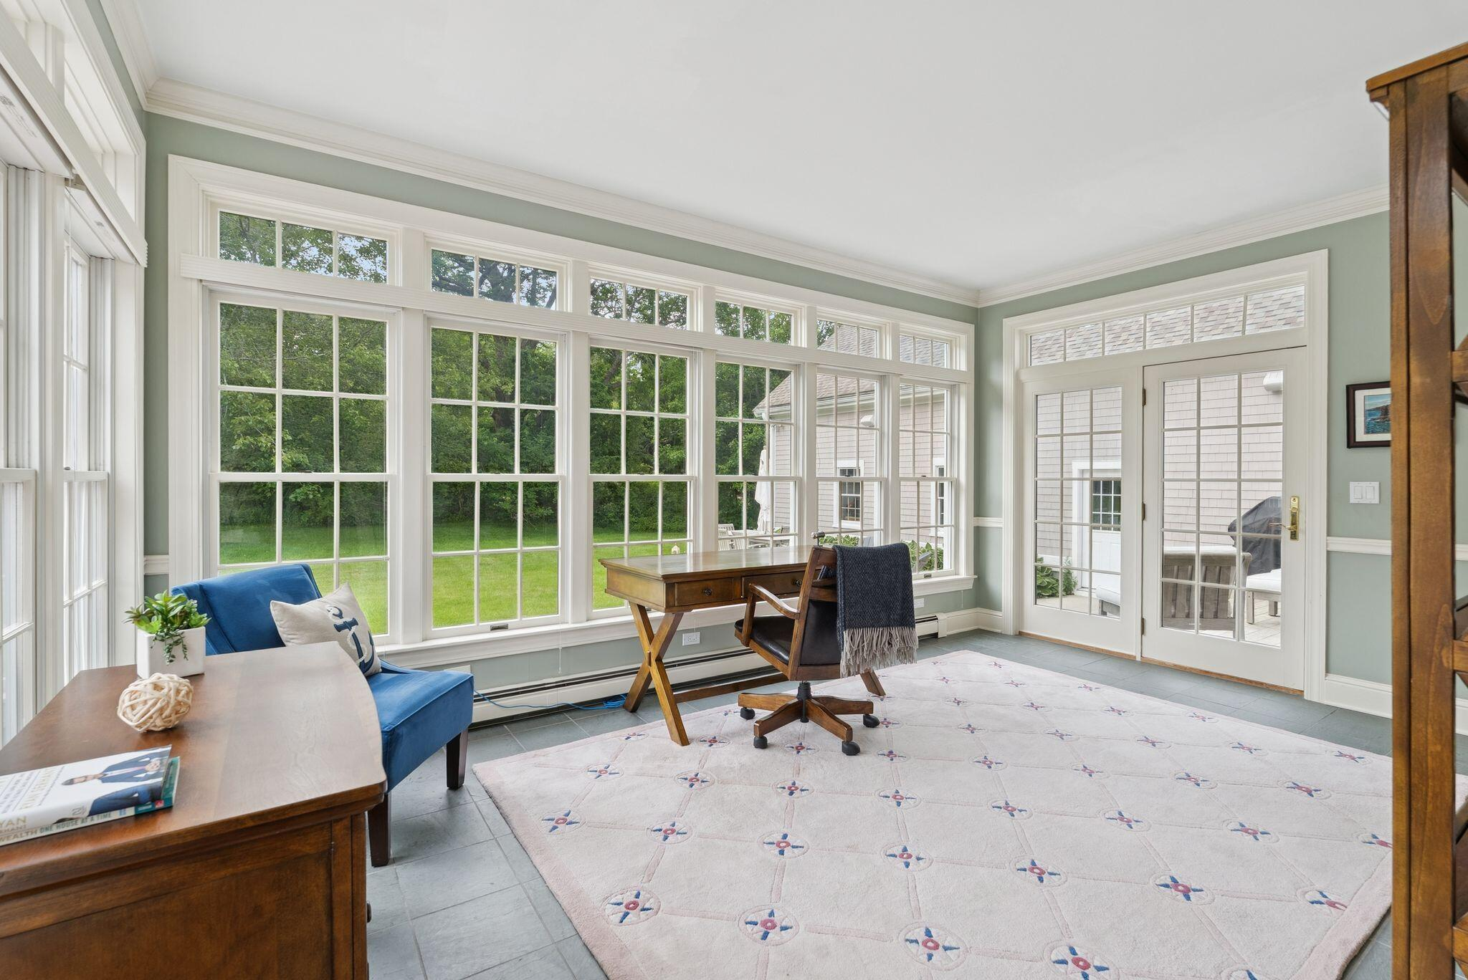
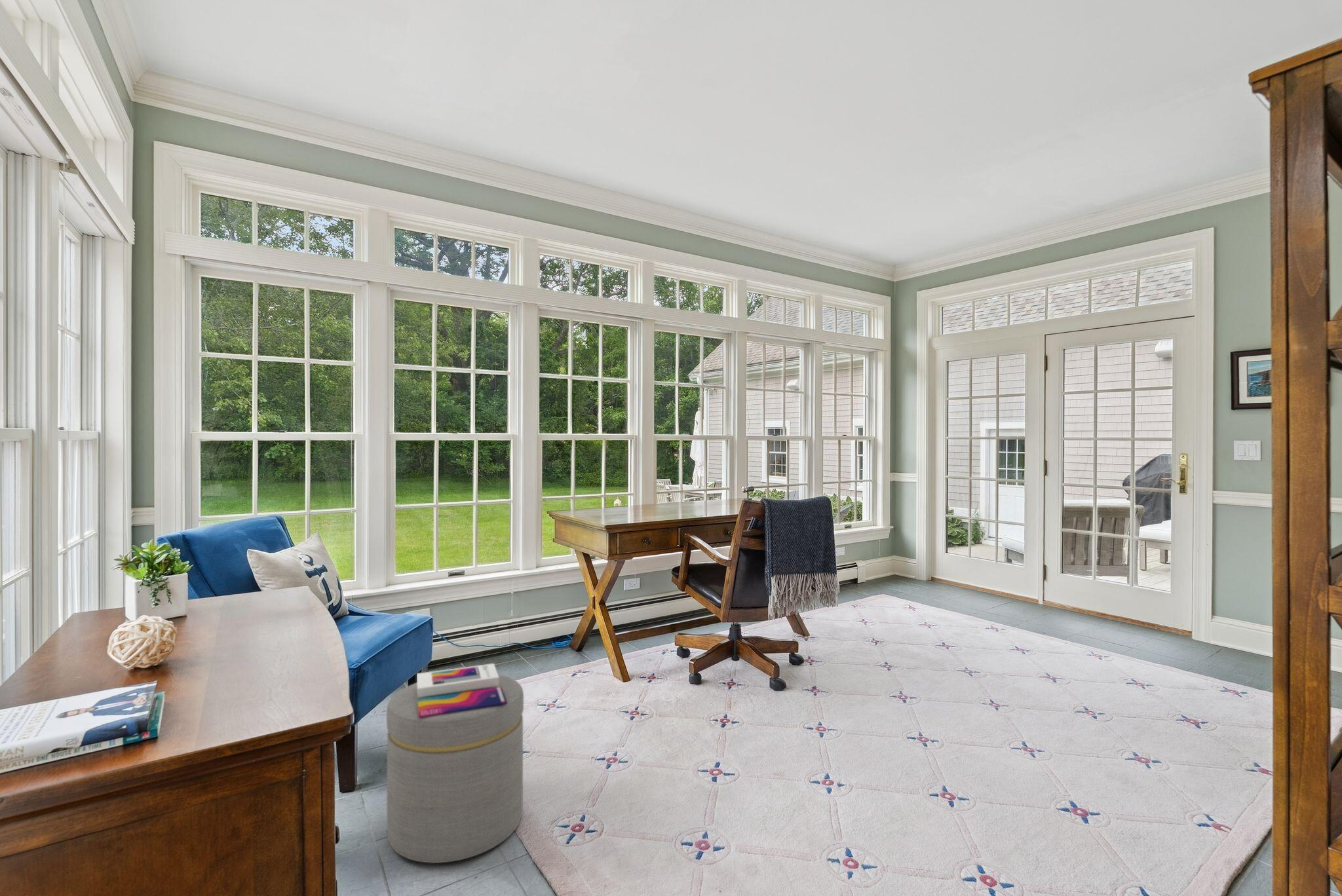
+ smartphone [416,663,507,718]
+ ottoman [386,674,524,864]
